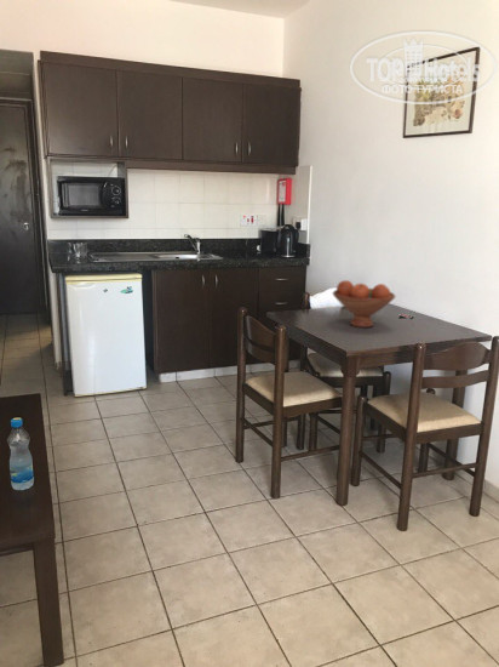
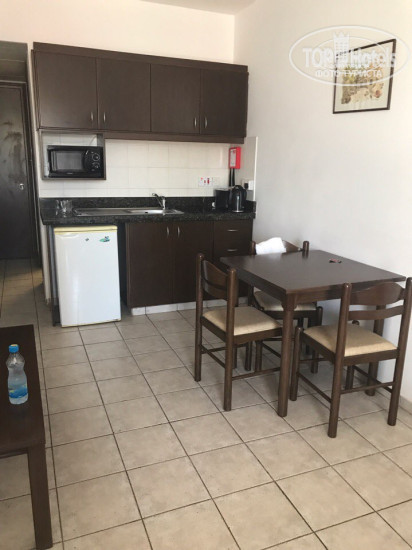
- fruit bowl [332,279,396,329]
